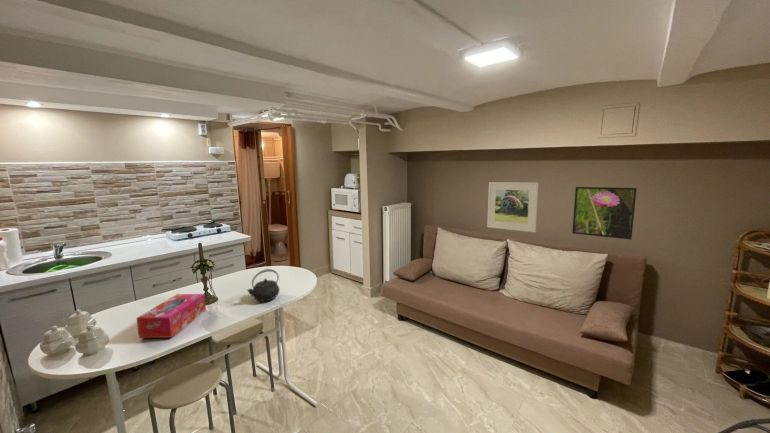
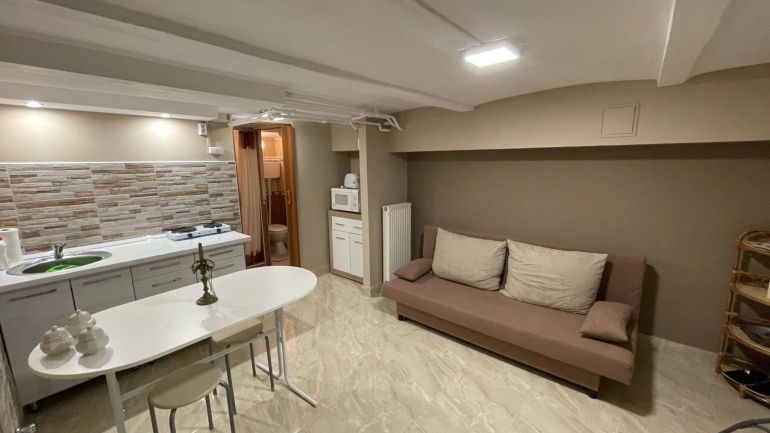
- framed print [571,186,638,240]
- tissue box [135,293,207,339]
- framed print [486,181,540,233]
- kettle [246,268,281,303]
